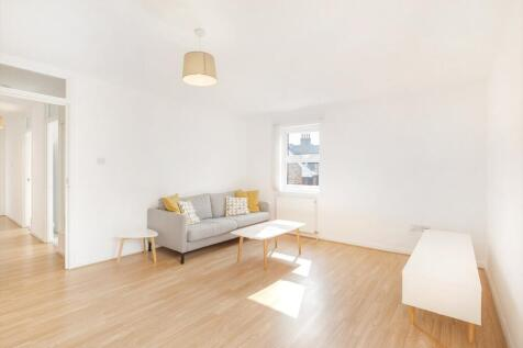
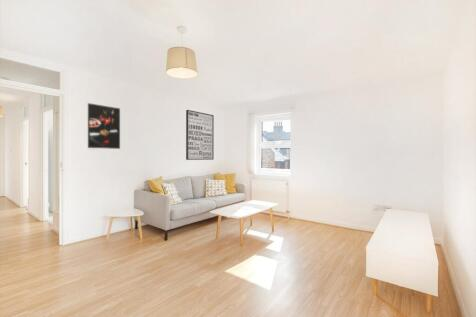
+ wall art [185,109,215,161]
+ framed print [87,102,121,150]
